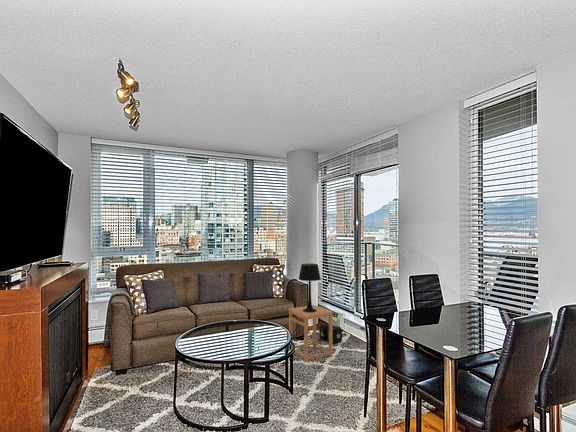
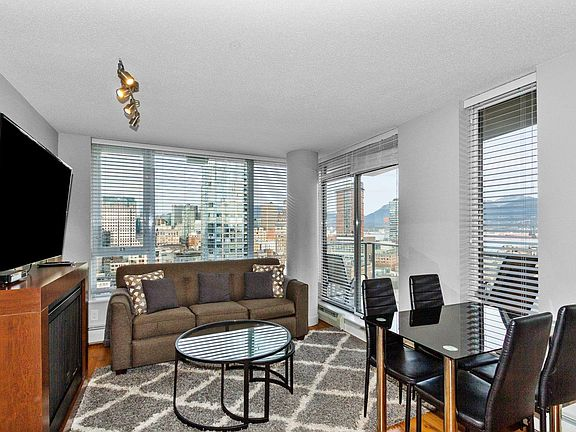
- side table [287,304,334,363]
- table lamp [298,263,322,312]
- speaker [318,322,343,345]
